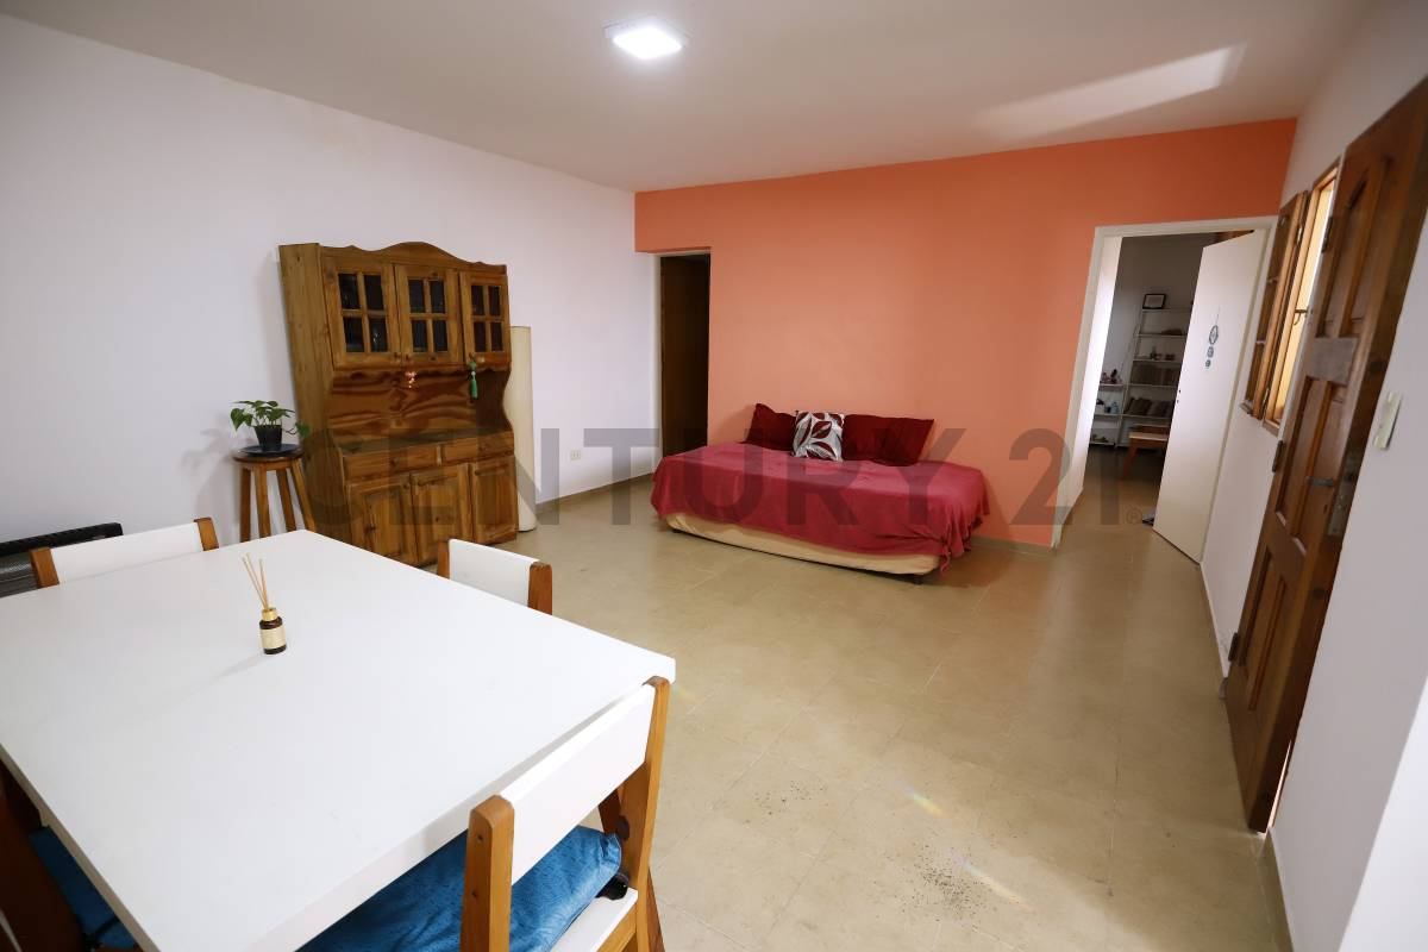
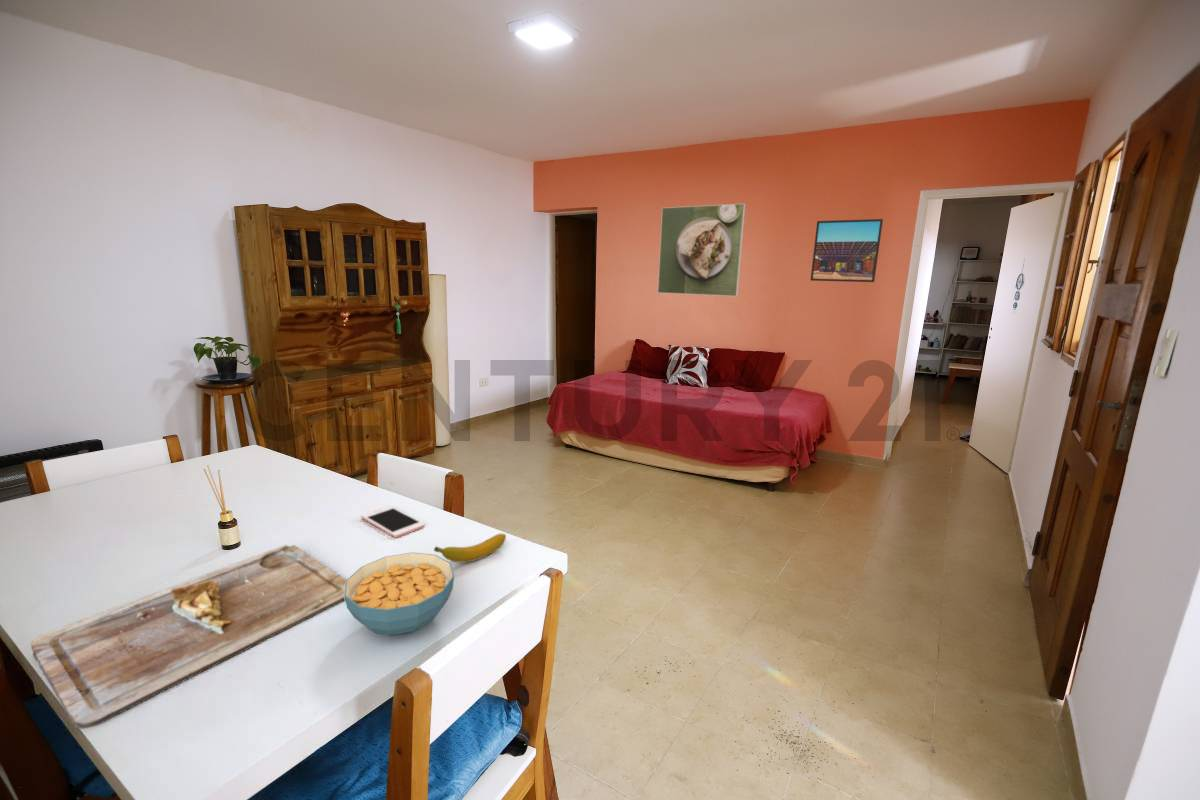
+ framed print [657,203,746,297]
+ cell phone [360,505,425,539]
+ cereal bowl [344,552,455,636]
+ cutting board [30,544,347,730]
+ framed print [810,218,884,283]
+ banana [433,533,507,564]
